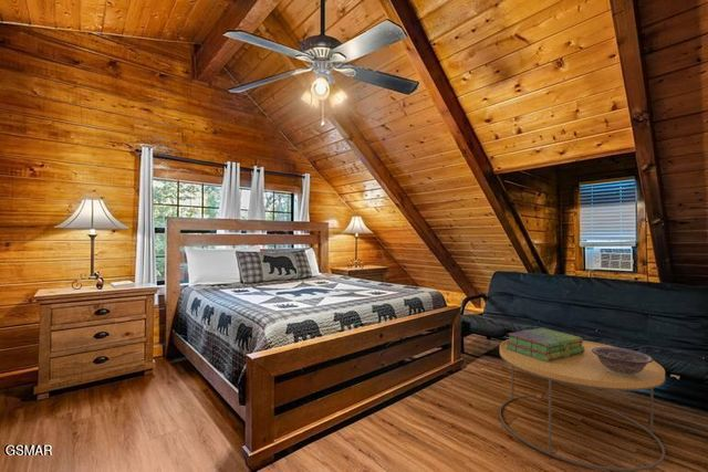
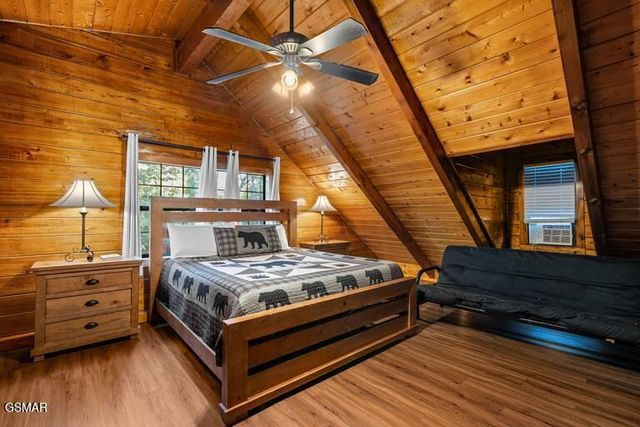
- coffee table [498,338,666,472]
- stack of books [506,327,585,361]
- decorative bowl [592,346,654,377]
